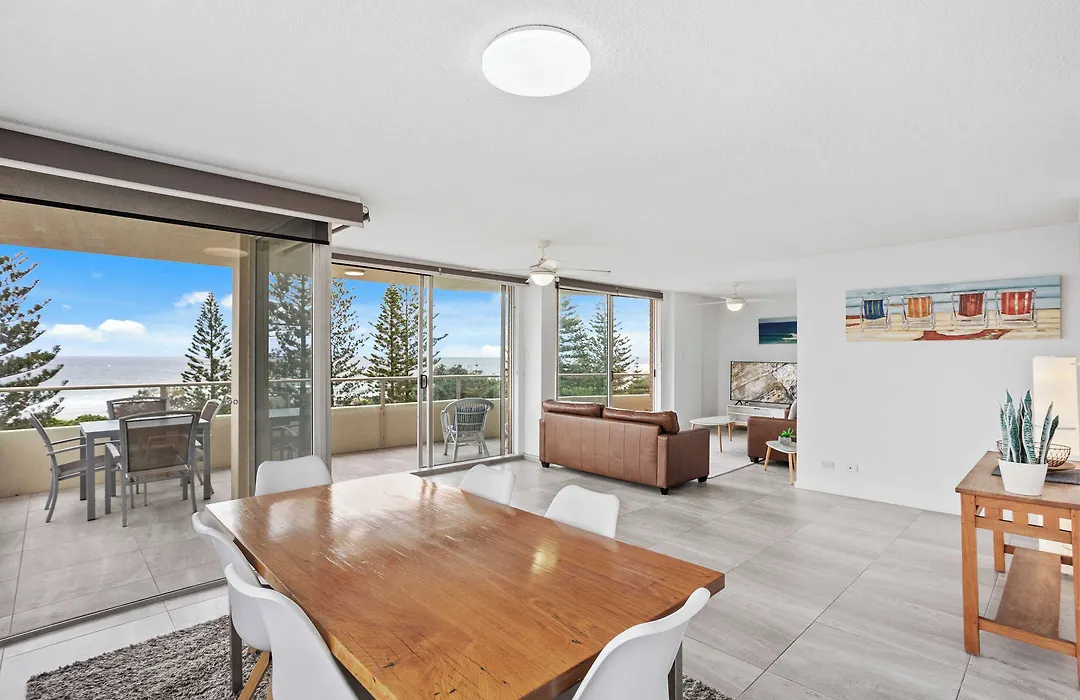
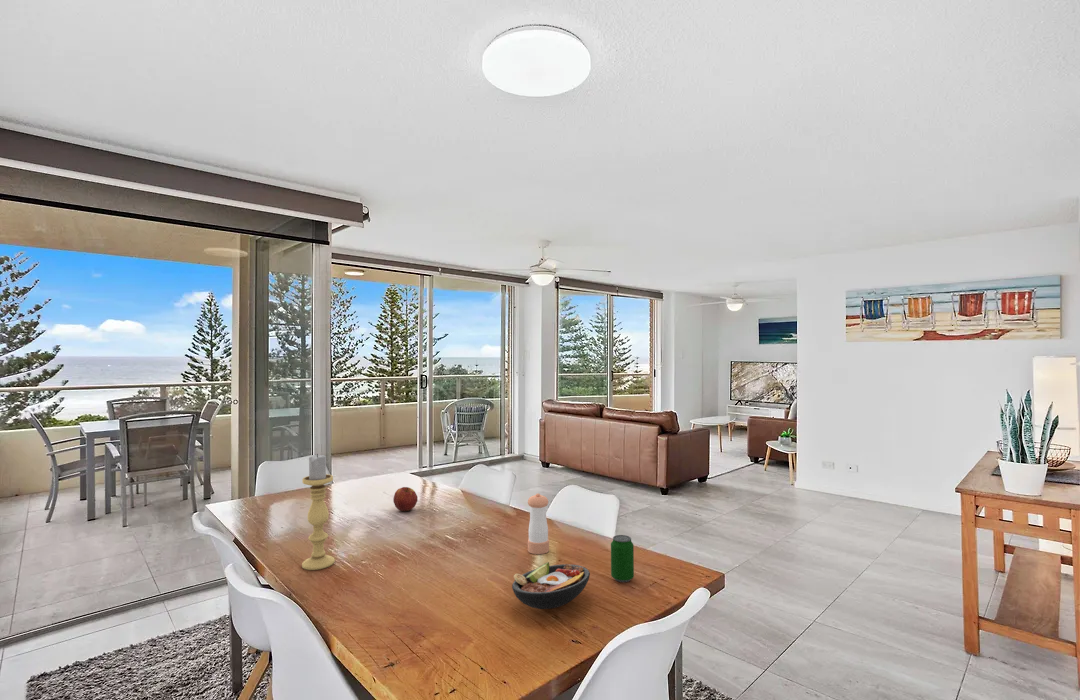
+ beverage can [610,534,635,583]
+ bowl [511,561,591,610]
+ apple [392,486,419,512]
+ pepper shaker [527,493,550,555]
+ candle holder [301,453,336,571]
